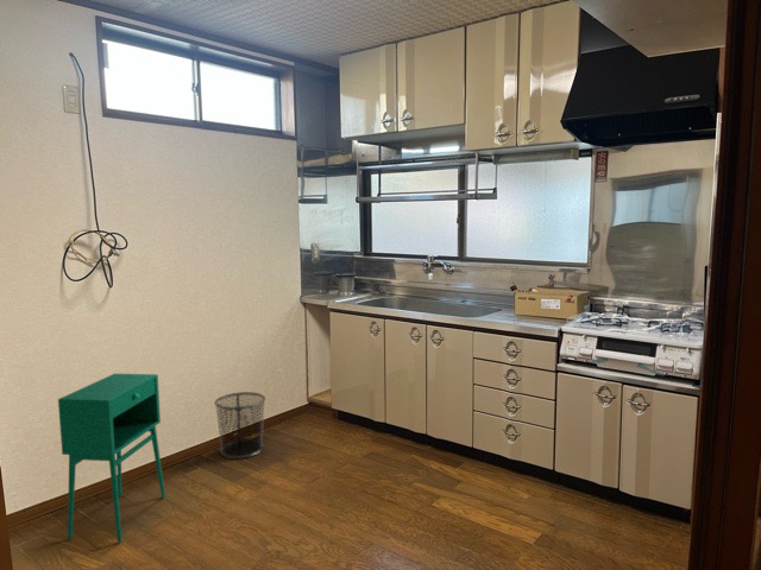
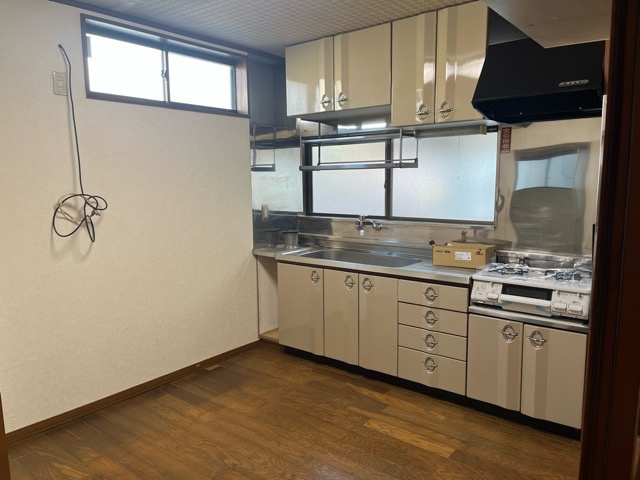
- waste bin [213,391,266,460]
- storage cabinet [57,373,166,543]
